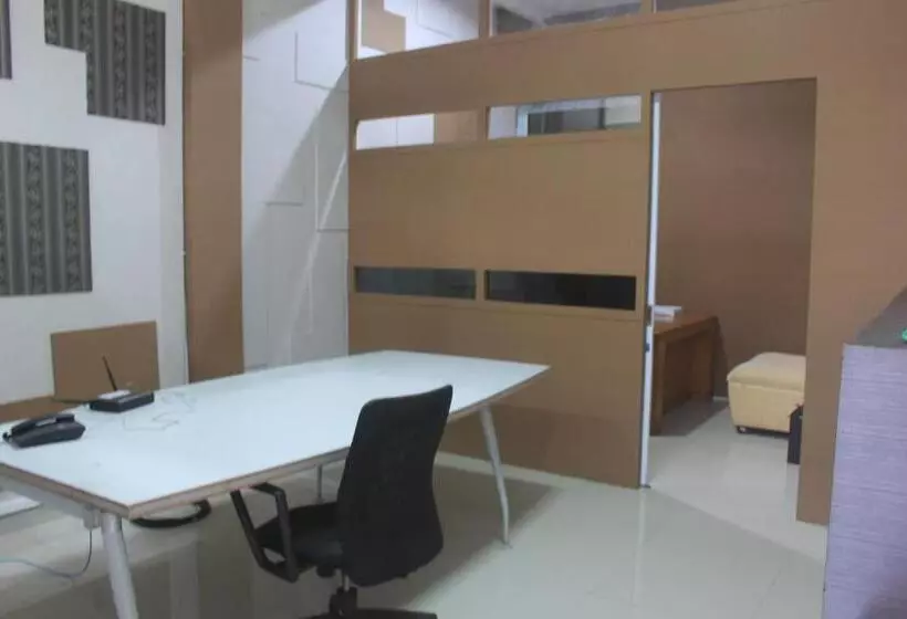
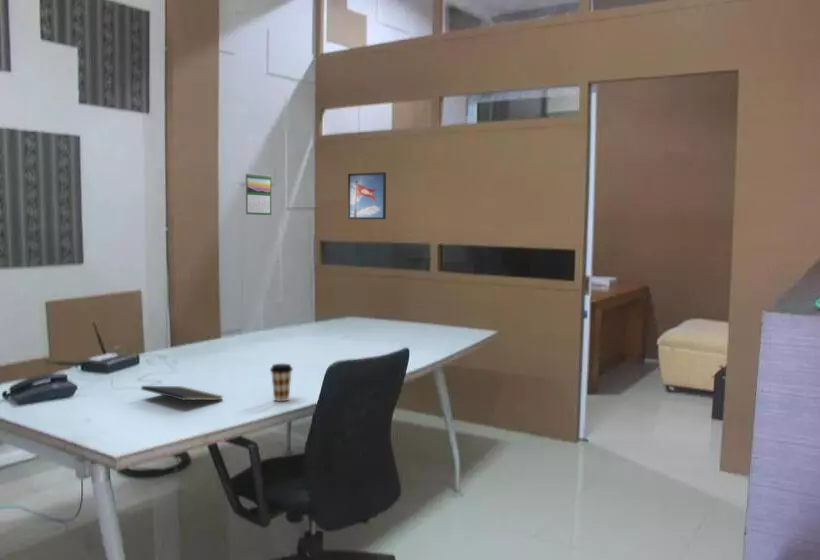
+ calendar [245,172,272,216]
+ coffee cup [269,363,294,402]
+ notepad [140,385,224,411]
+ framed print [347,171,387,220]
